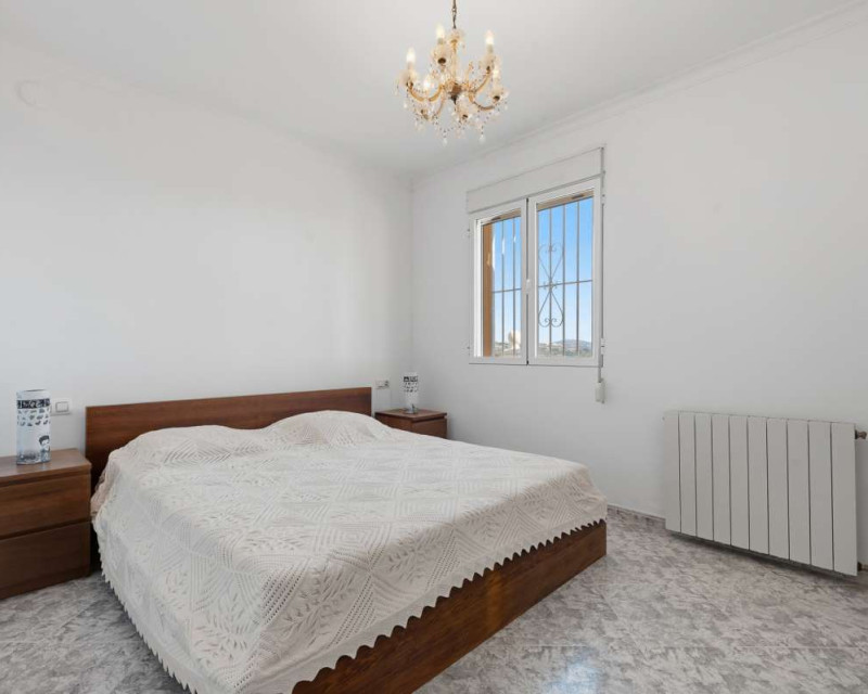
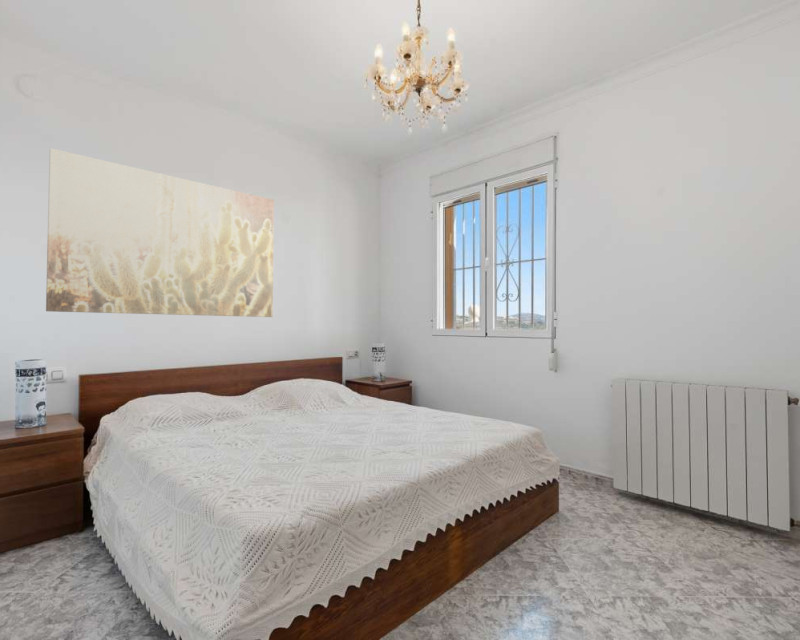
+ wall art [45,147,275,318]
